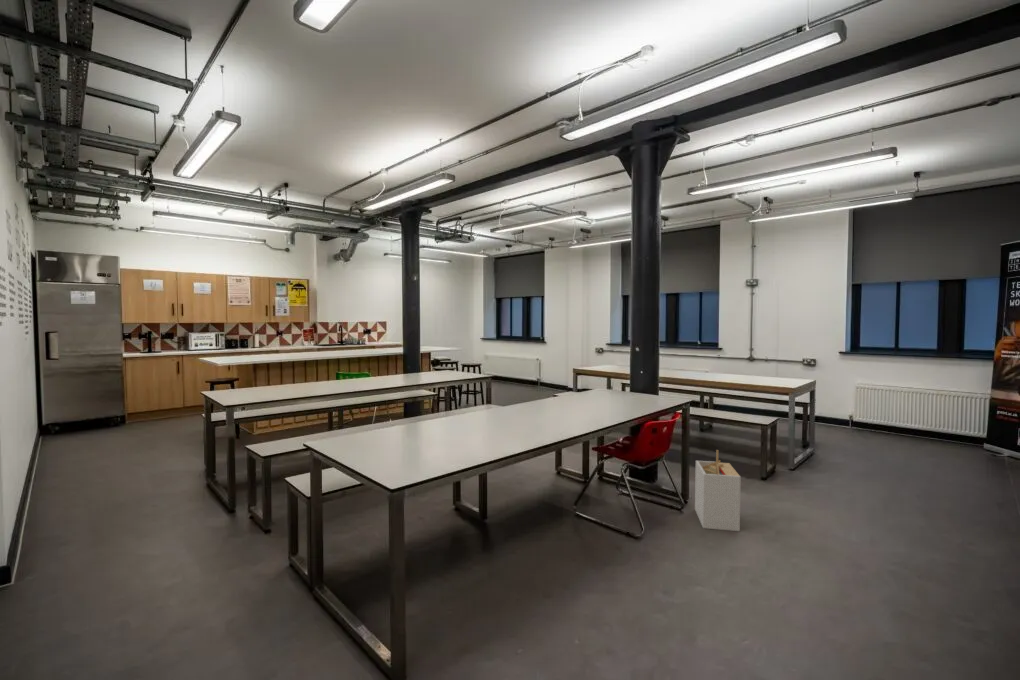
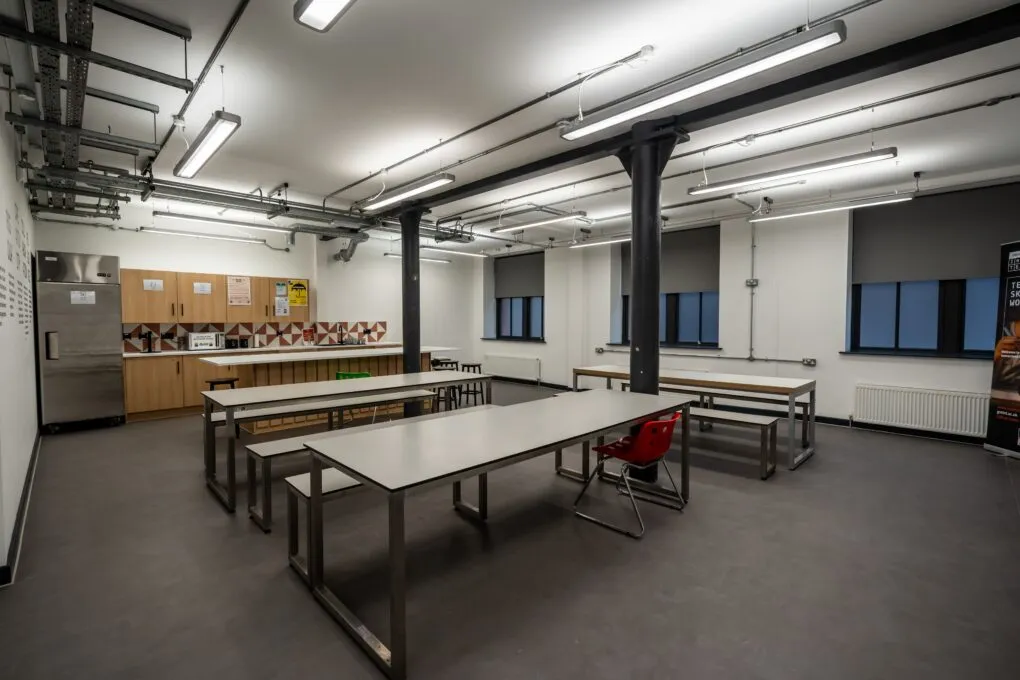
- storage bin [694,449,742,532]
